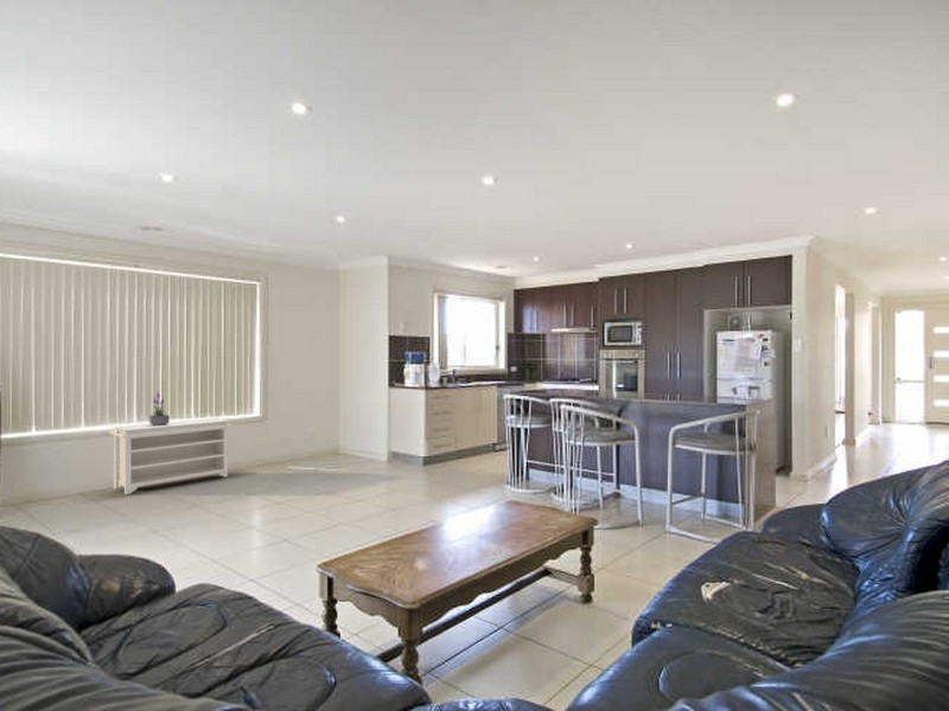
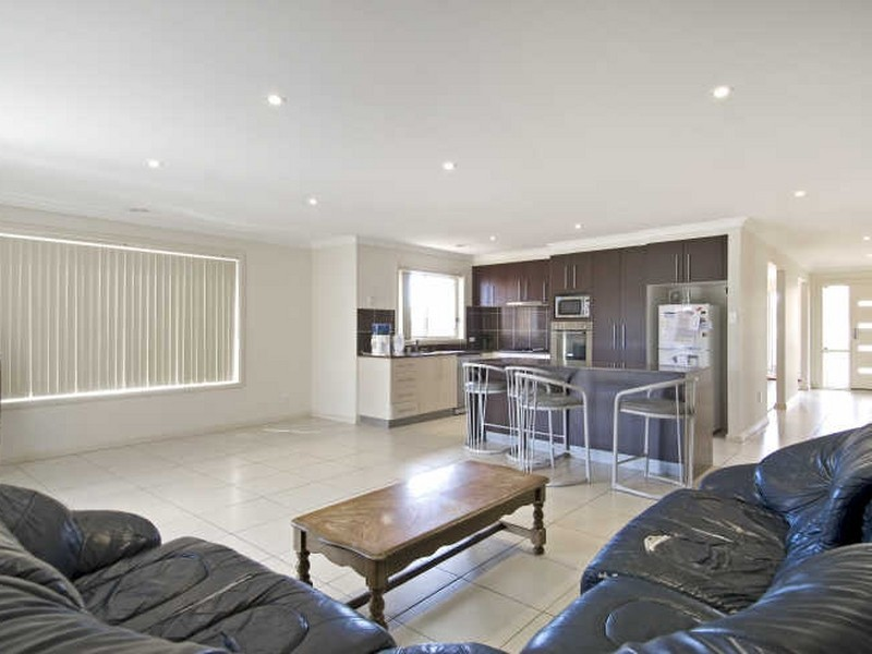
- bench [109,417,233,495]
- potted plant [148,389,170,425]
